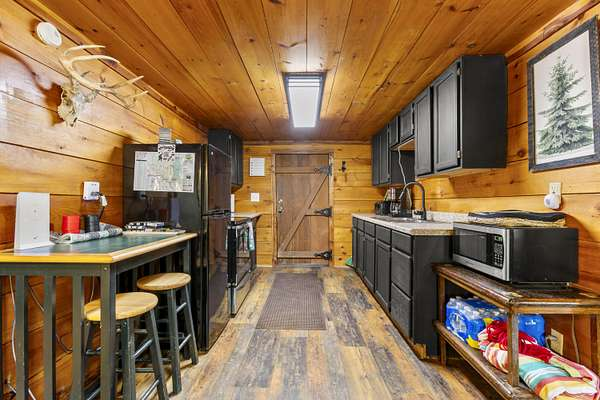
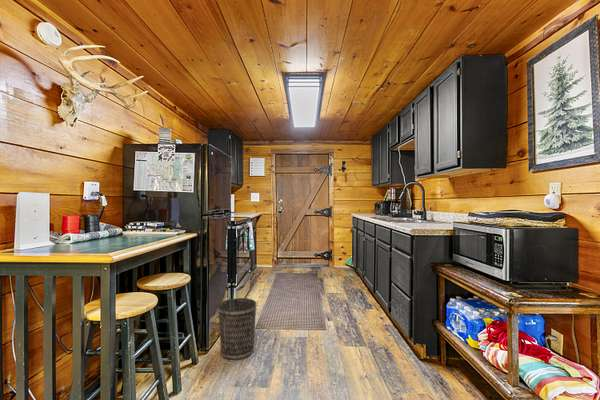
+ wastebasket [217,297,257,361]
